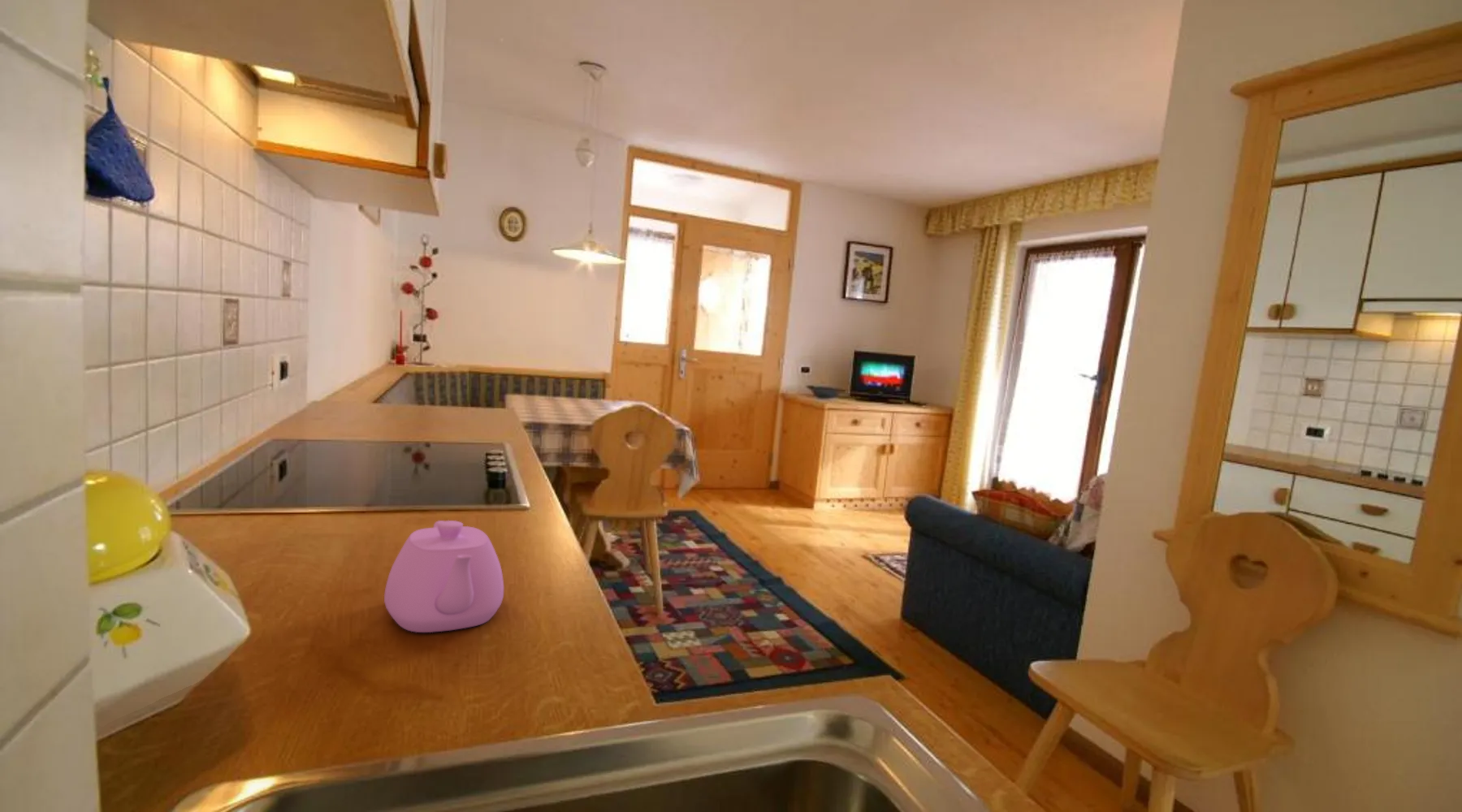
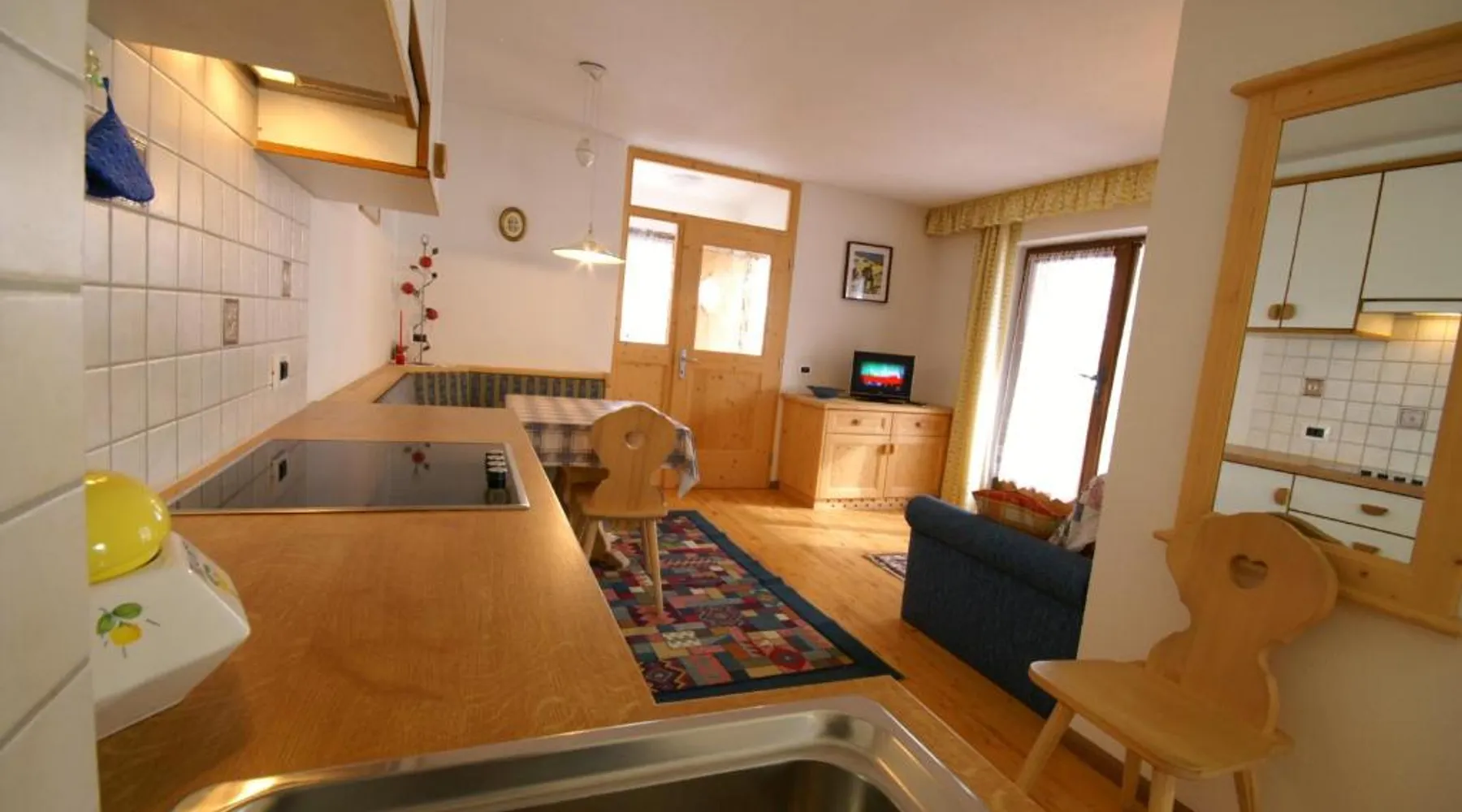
- teapot [383,520,504,633]
